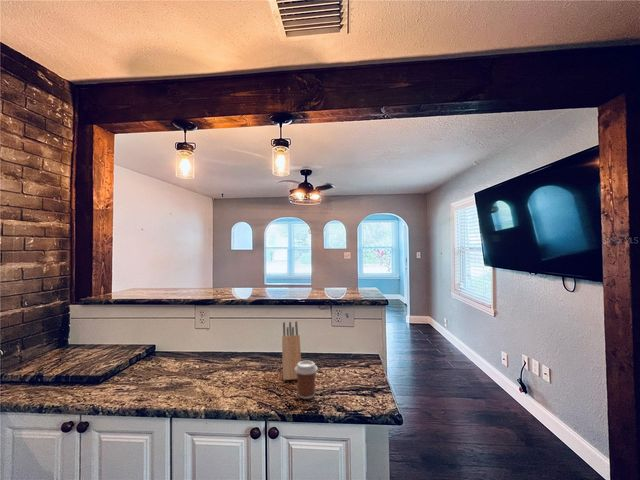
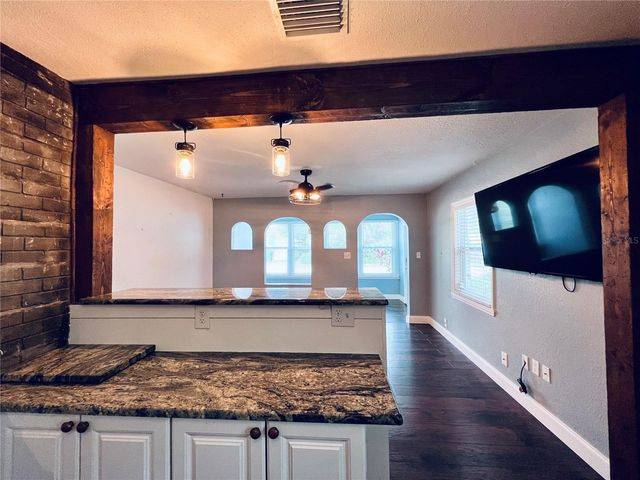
- coffee cup [295,360,319,400]
- knife block [281,320,302,381]
